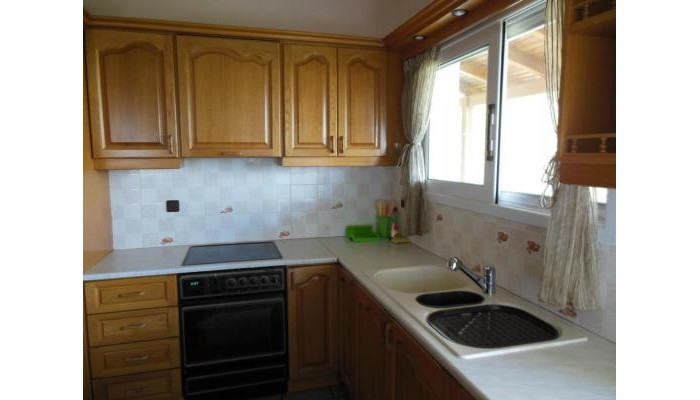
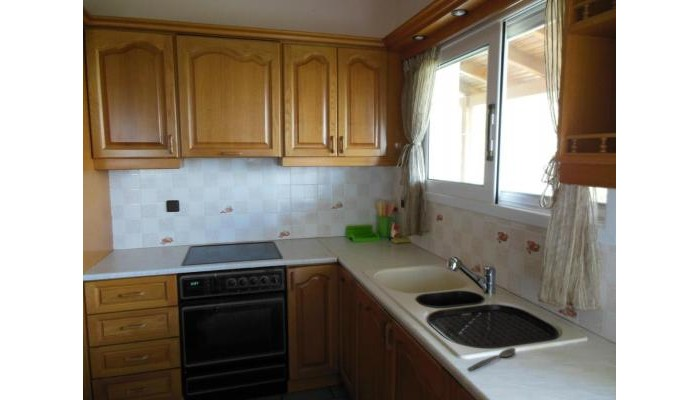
+ spoon [466,347,517,371]
